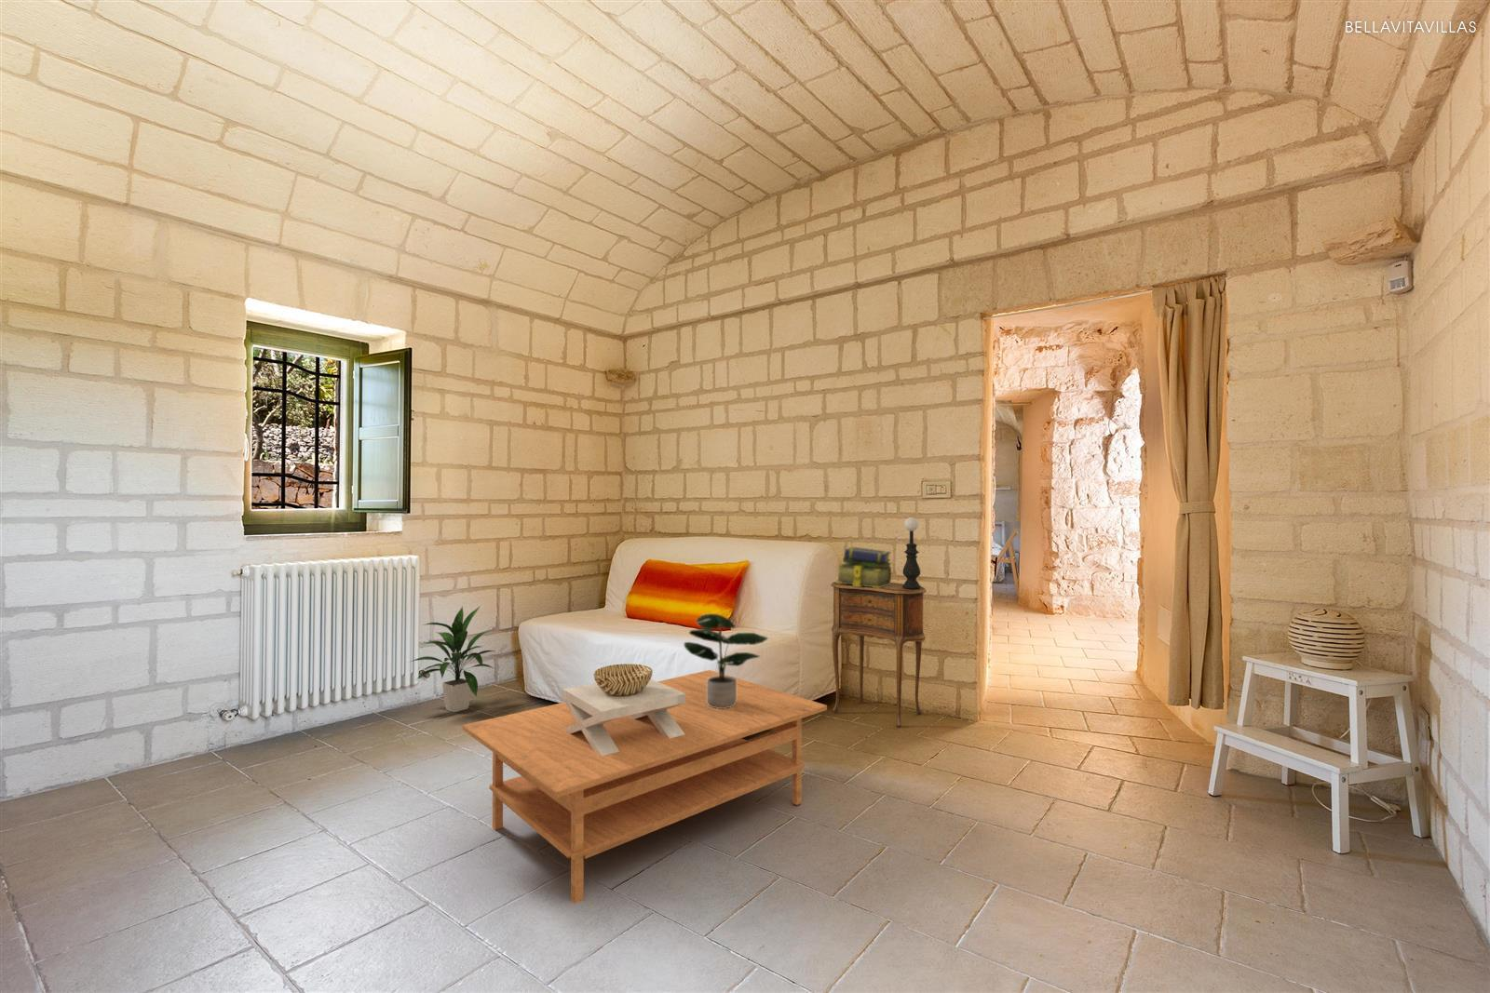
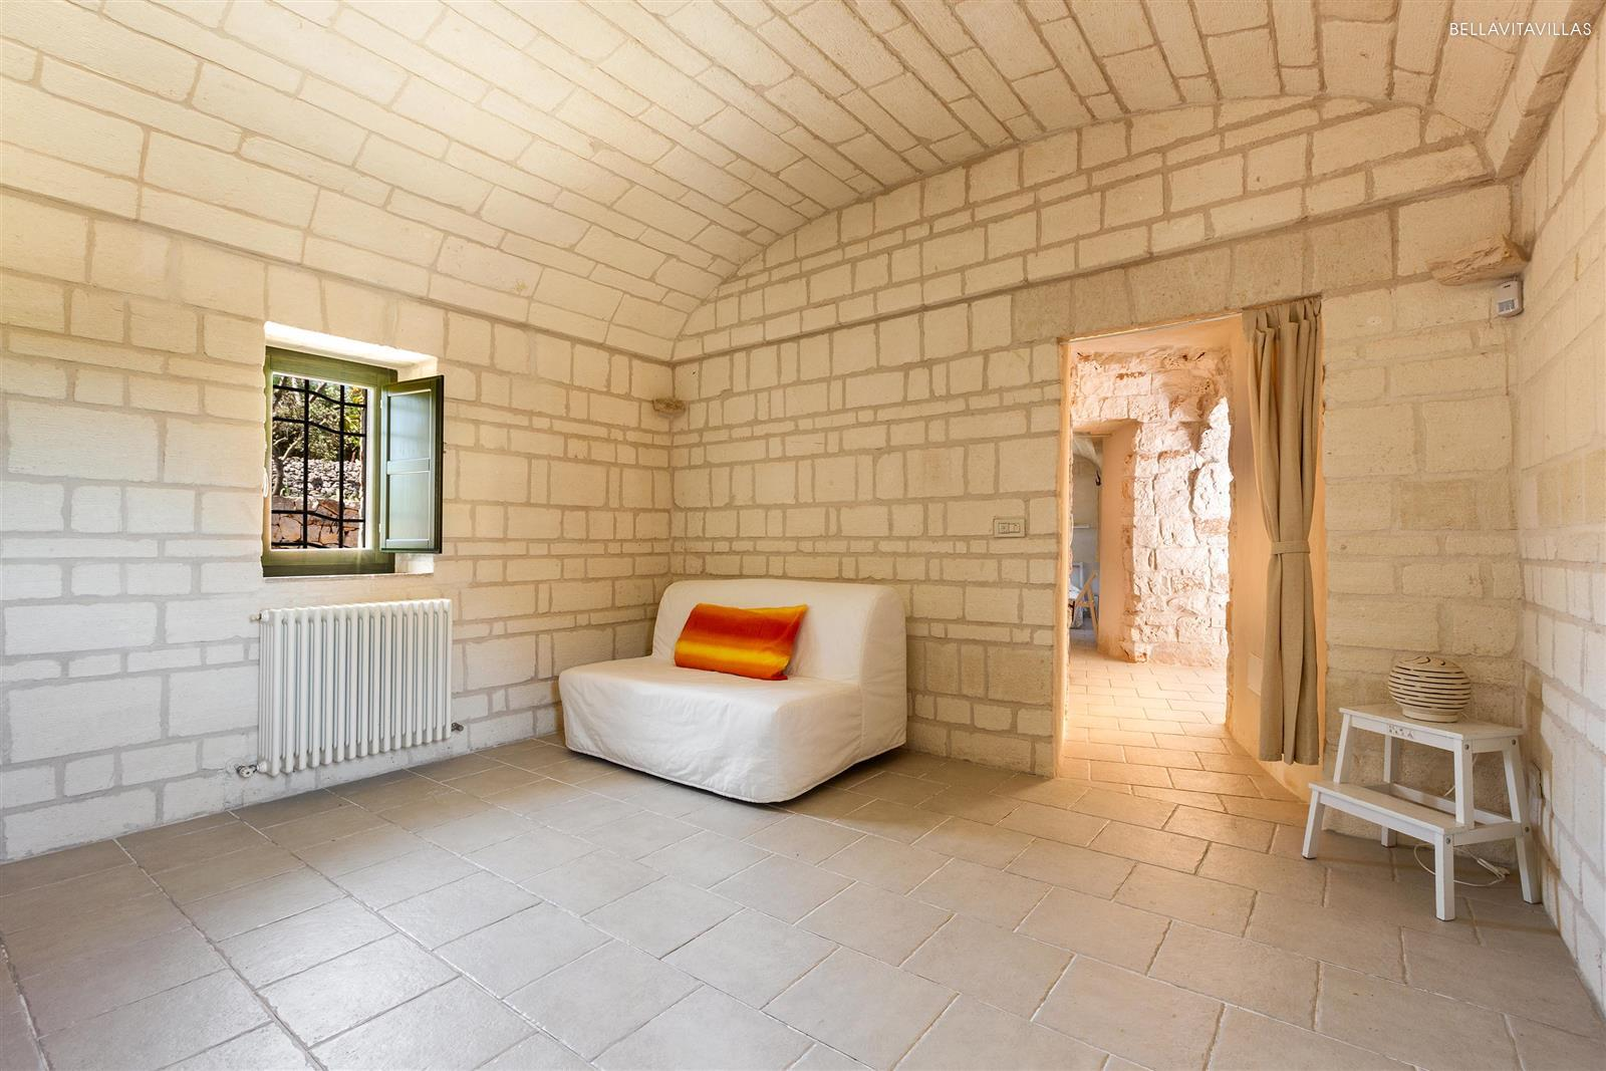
- side table [829,581,928,728]
- decorative bowl [562,663,685,756]
- potted plant [683,613,769,708]
- stack of books [835,546,894,588]
- indoor plant [407,605,497,713]
- table lamp [902,516,922,590]
- coffee table [462,669,828,904]
